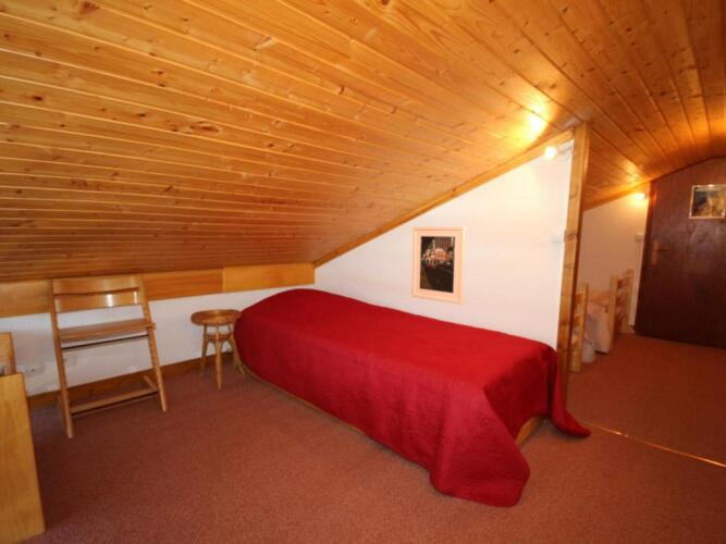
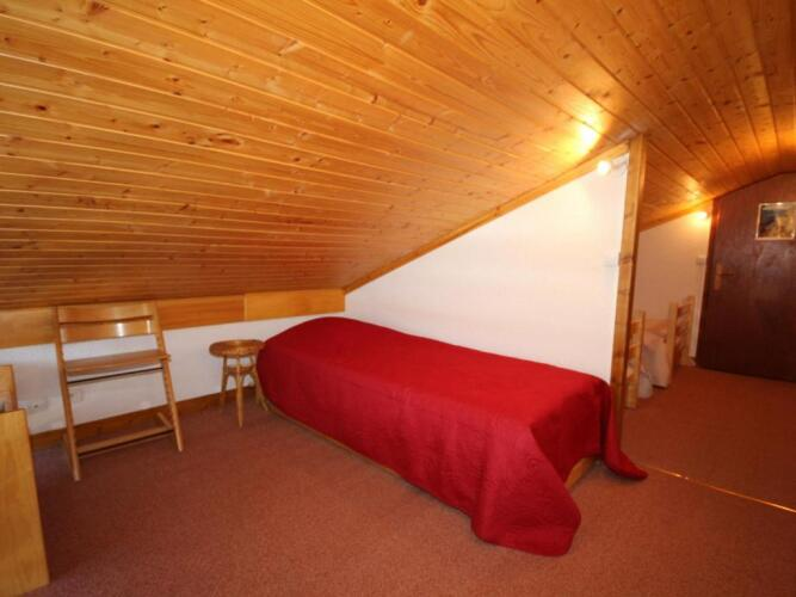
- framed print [410,225,467,306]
